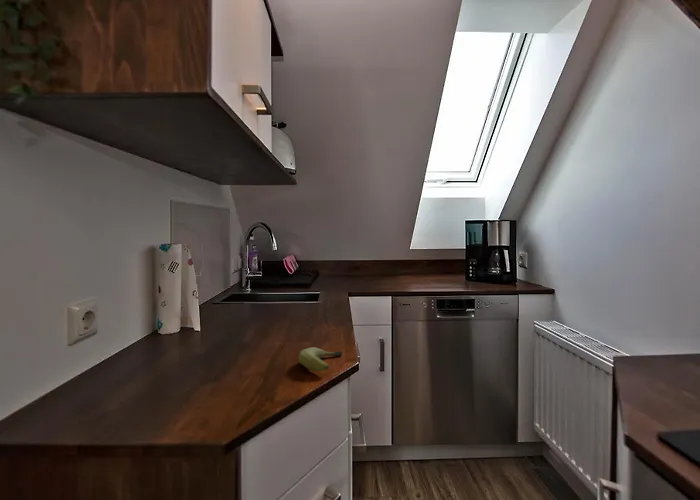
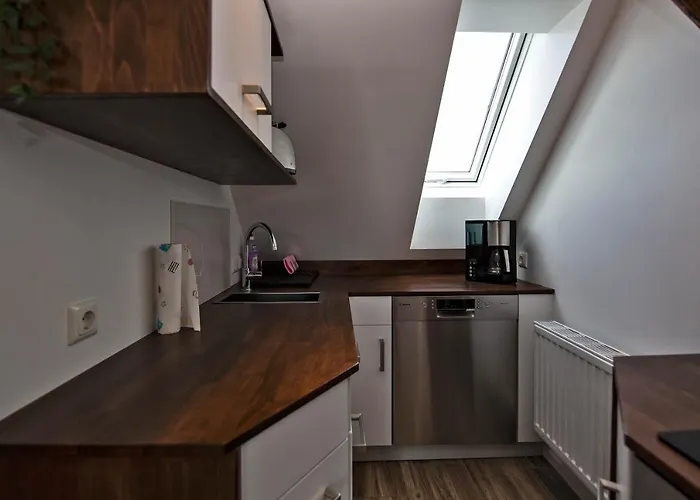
- fruit [297,346,343,372]
